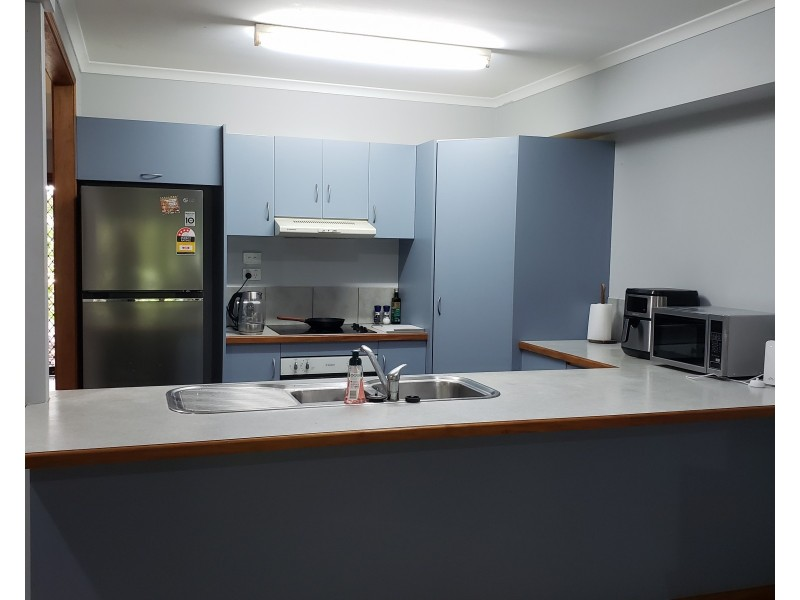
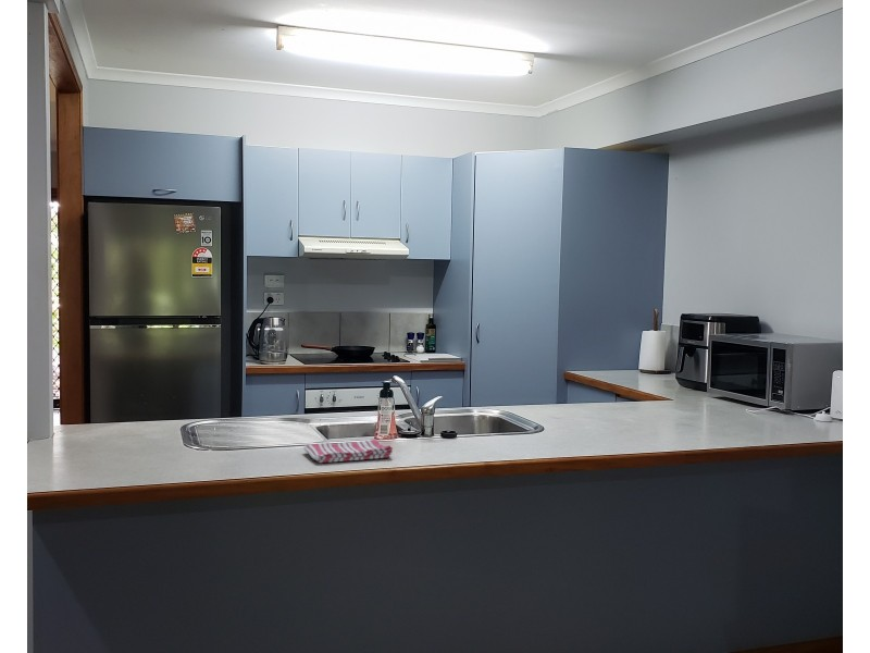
+ dish towel [302,439,394,464]
